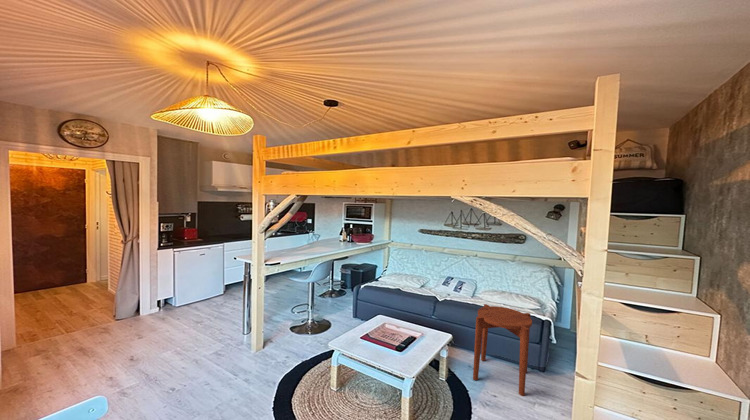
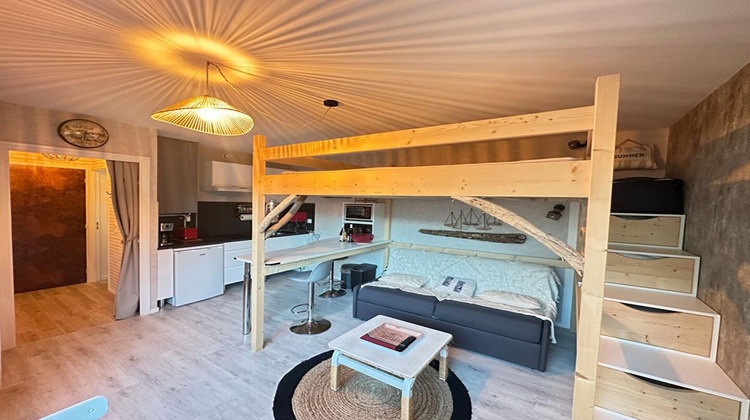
- side table [472,303,533,397]
